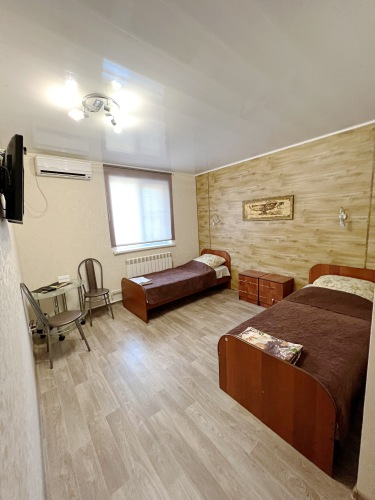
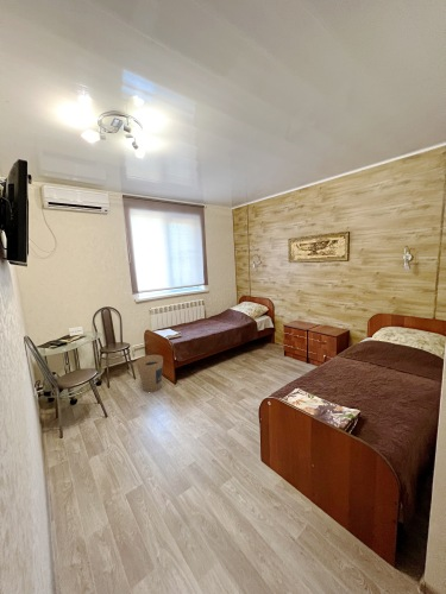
+ trash can [134,354,164,393]
